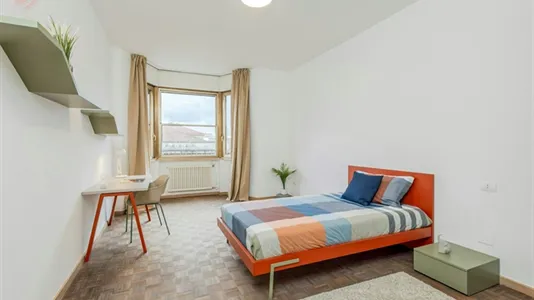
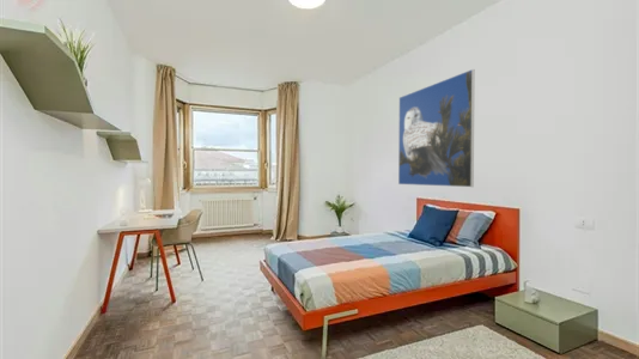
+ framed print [397,68,475,188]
